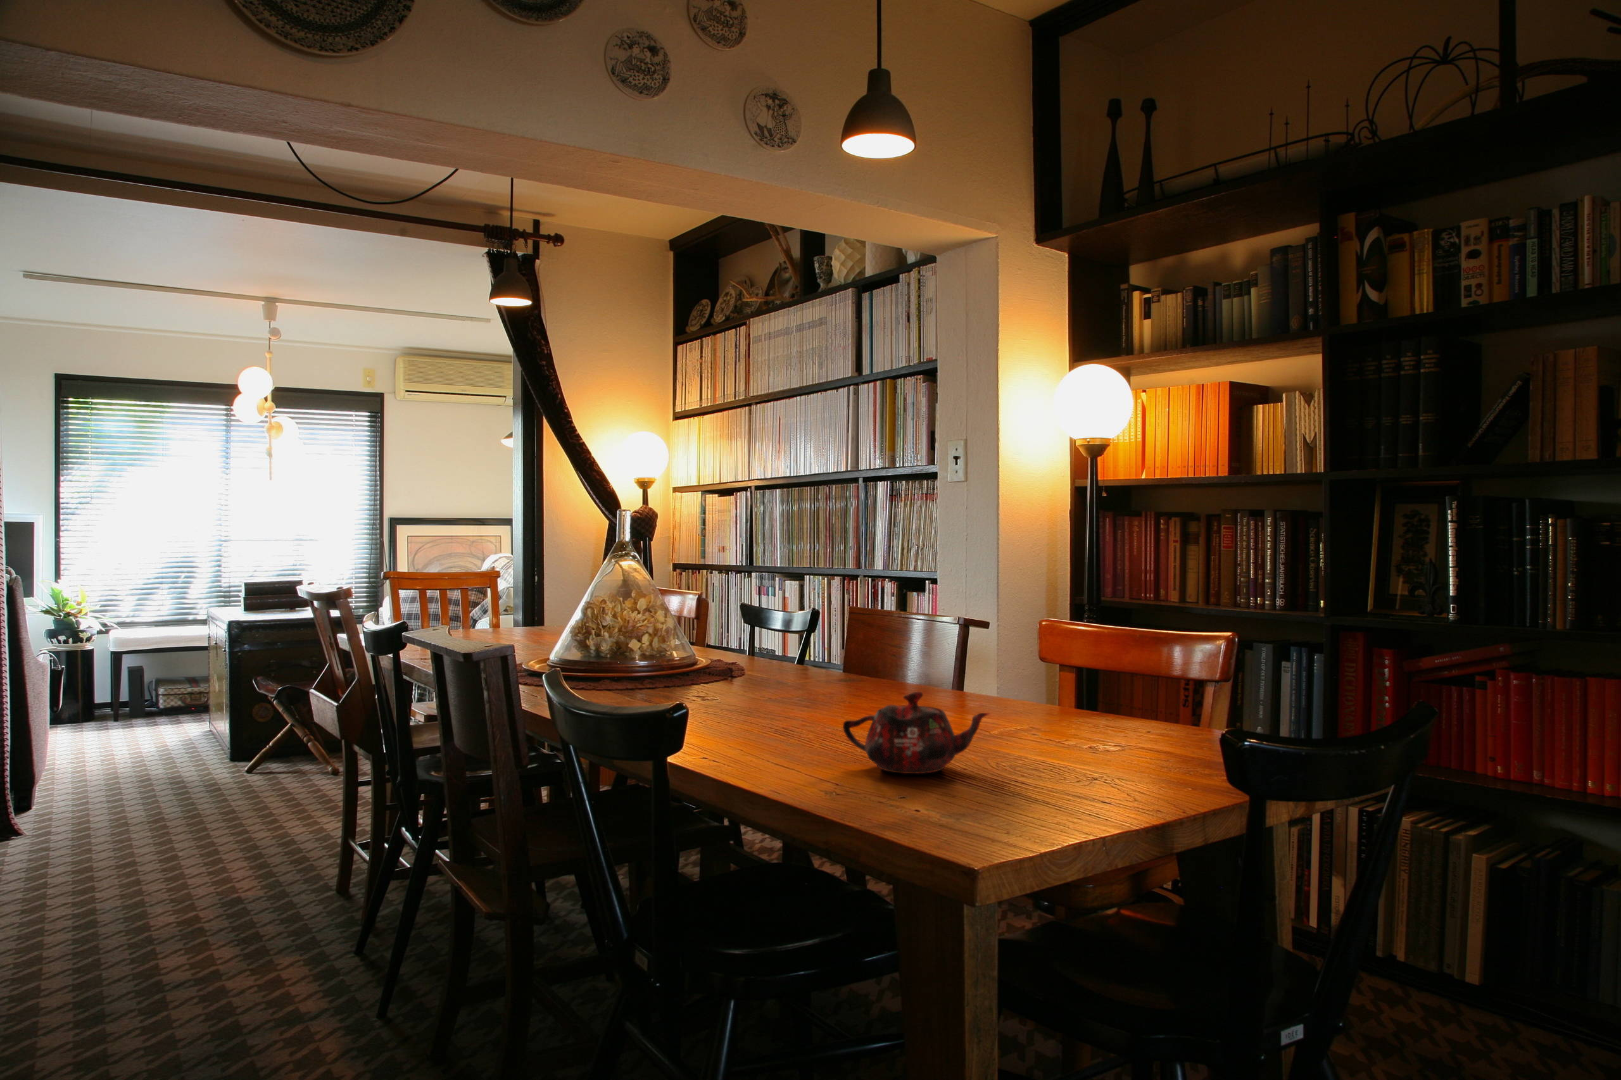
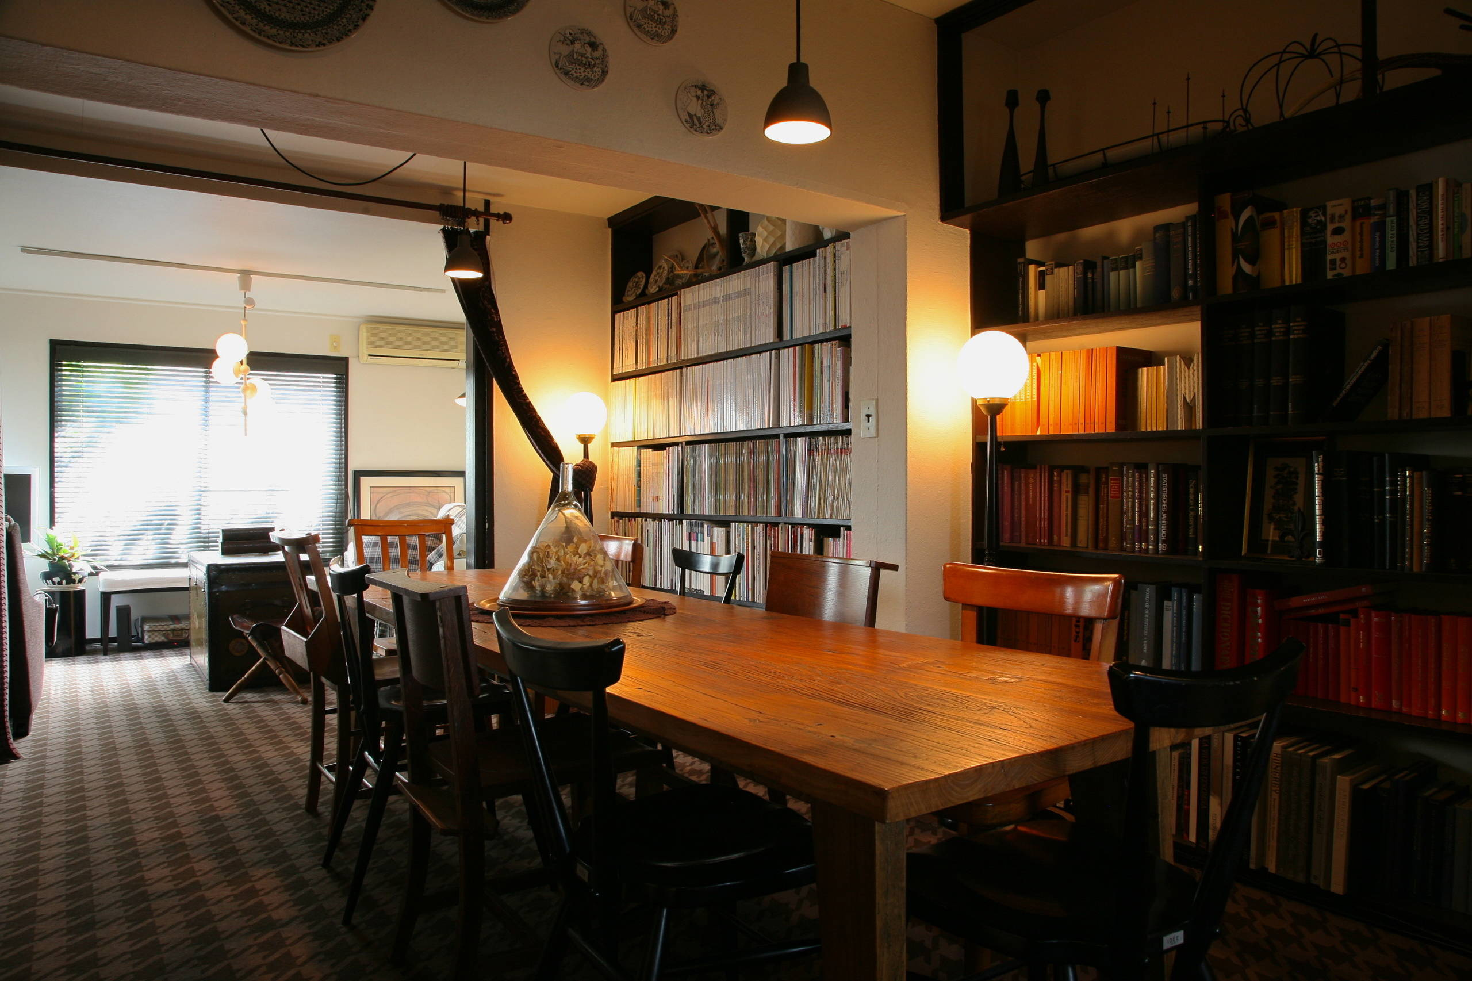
- teapot [842,691,991,774]
